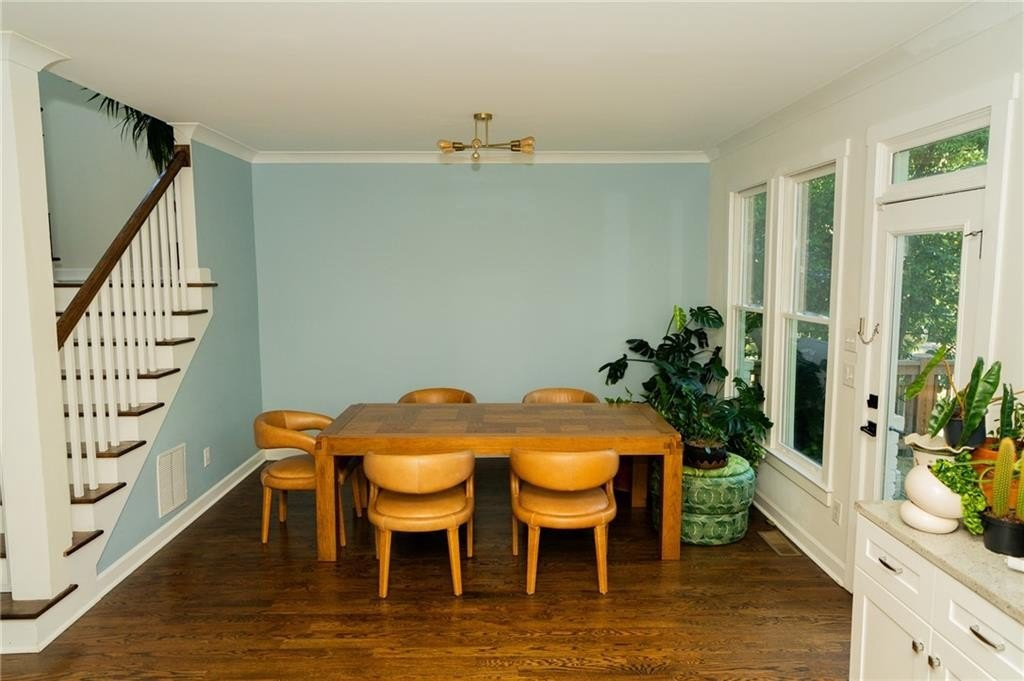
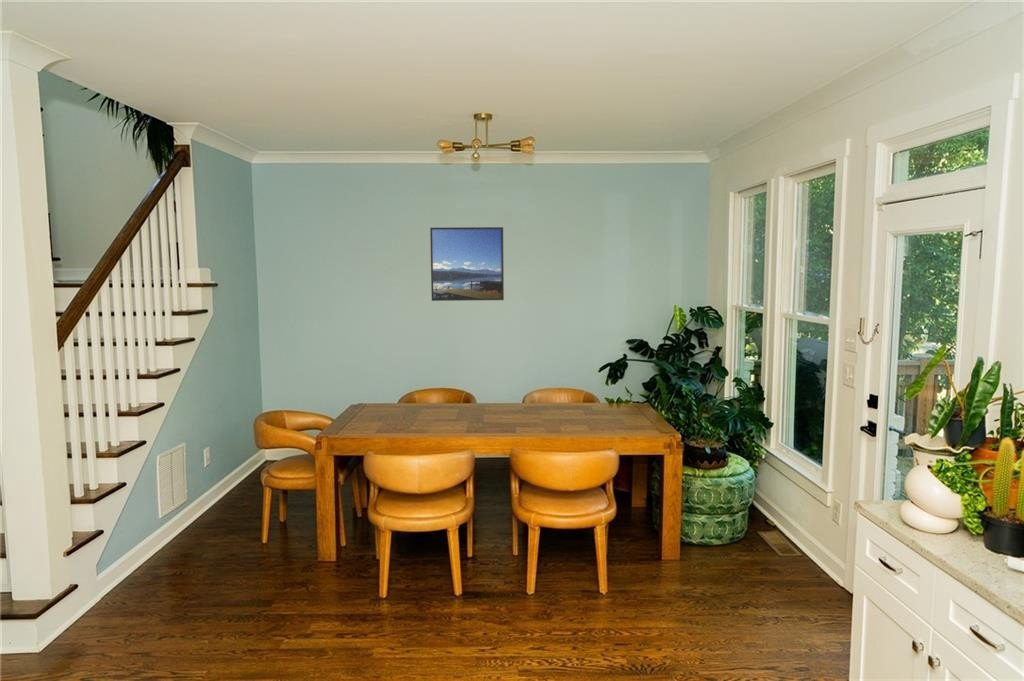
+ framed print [429,226,505,302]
